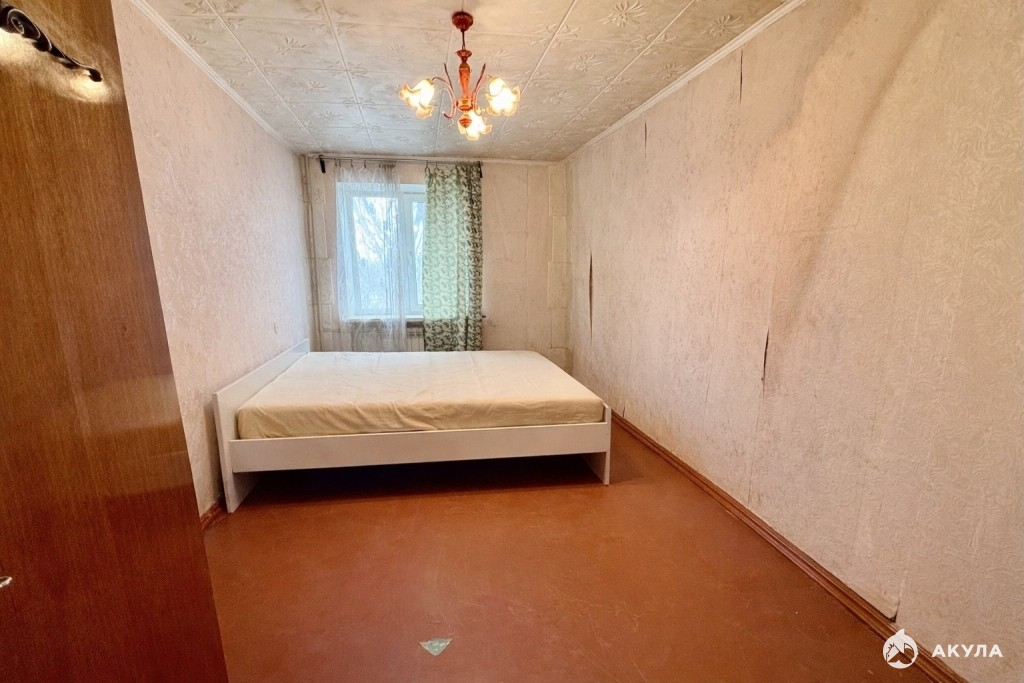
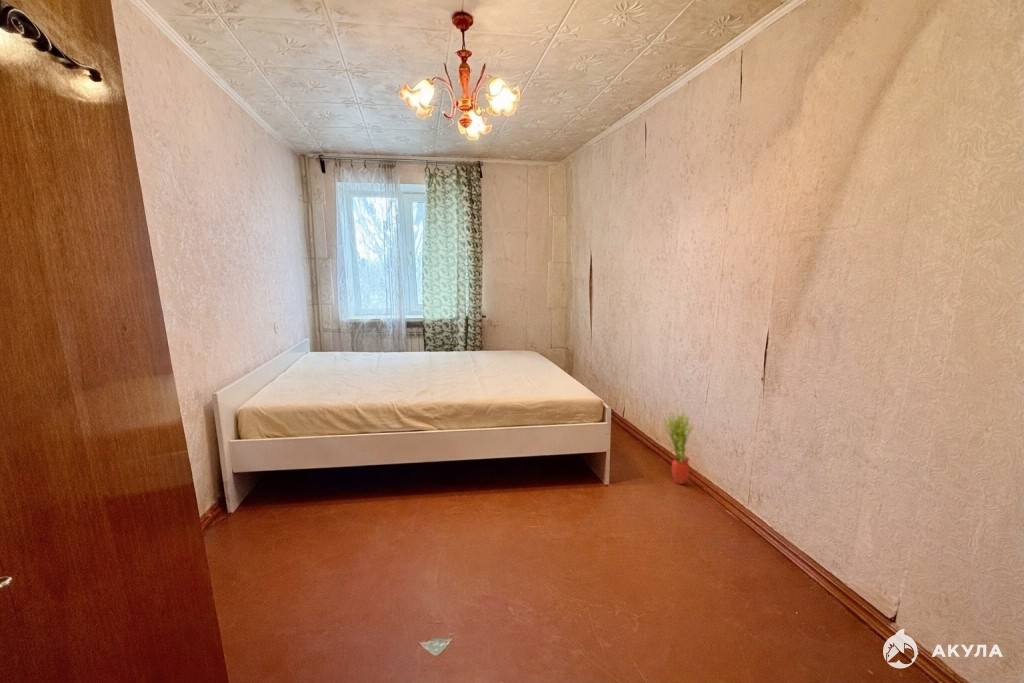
+ potted plant [663,406,695,485]
